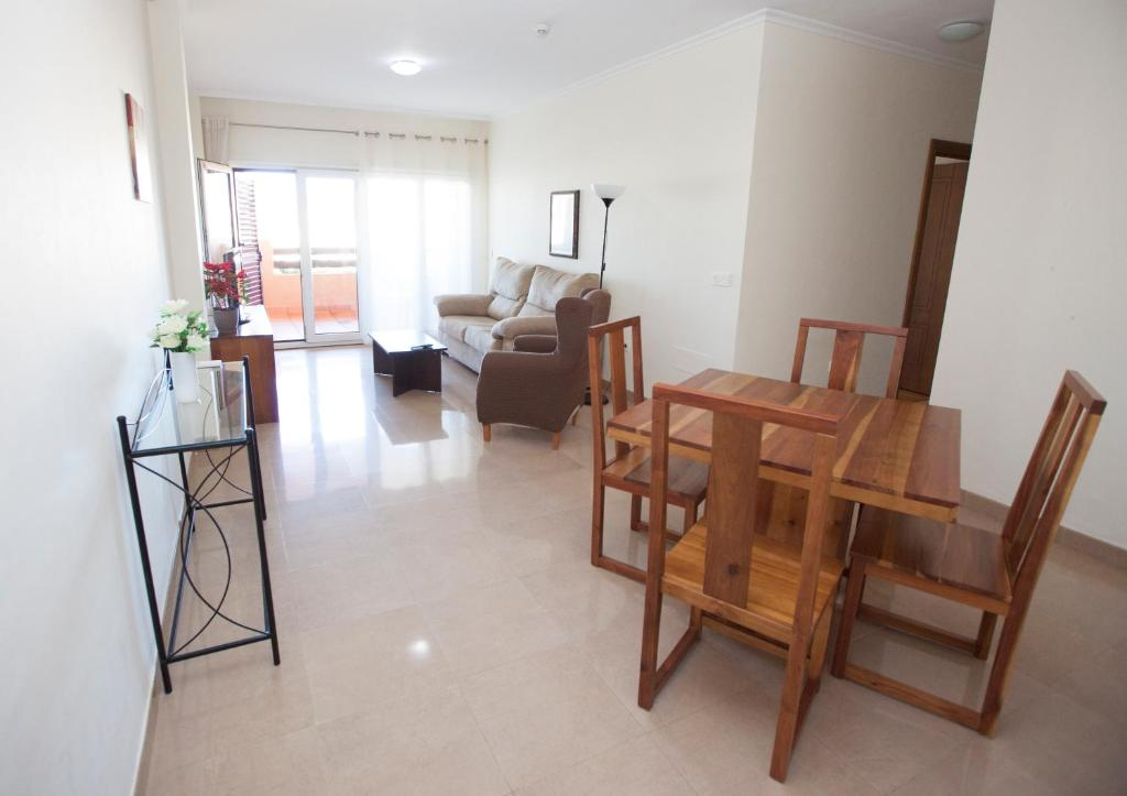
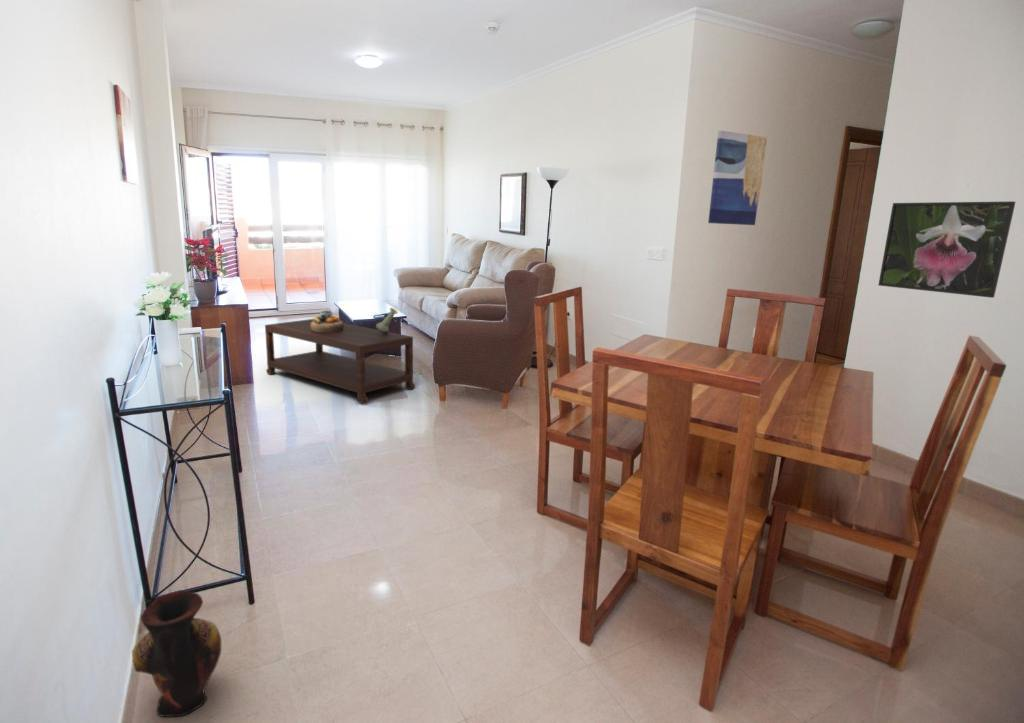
+ decorative bowl [311,309,344,332]
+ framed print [877,200,1017,299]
+ coffee table [264,318,416,404]
+ wall art [707,130,768,226]
+ vase [131,589,223,717]
+ vase [375,307,398,334]
